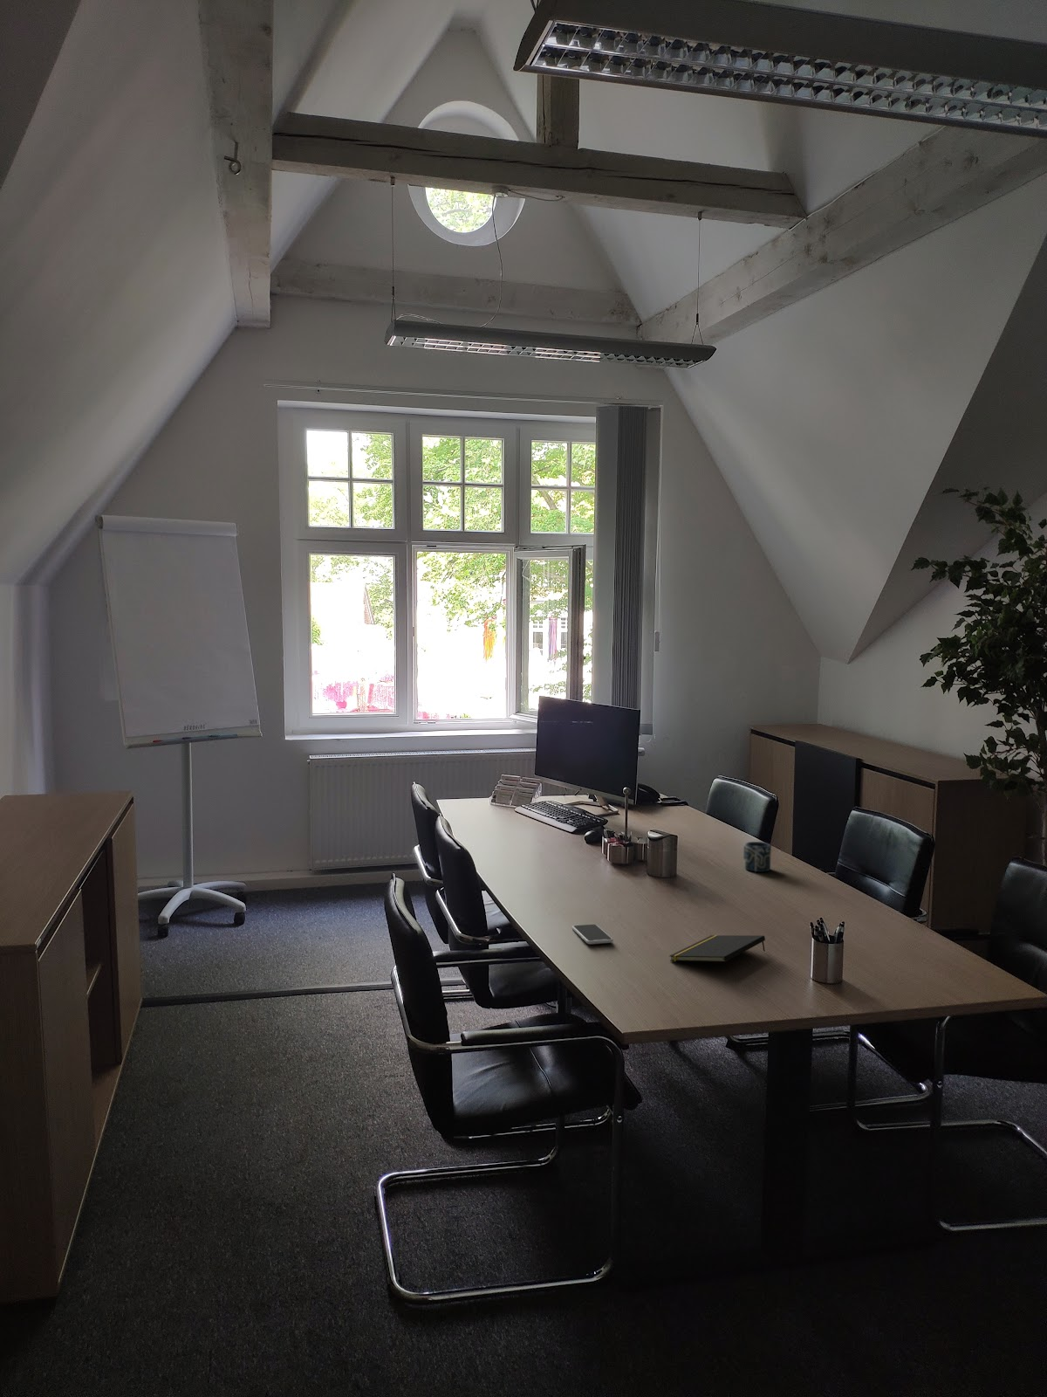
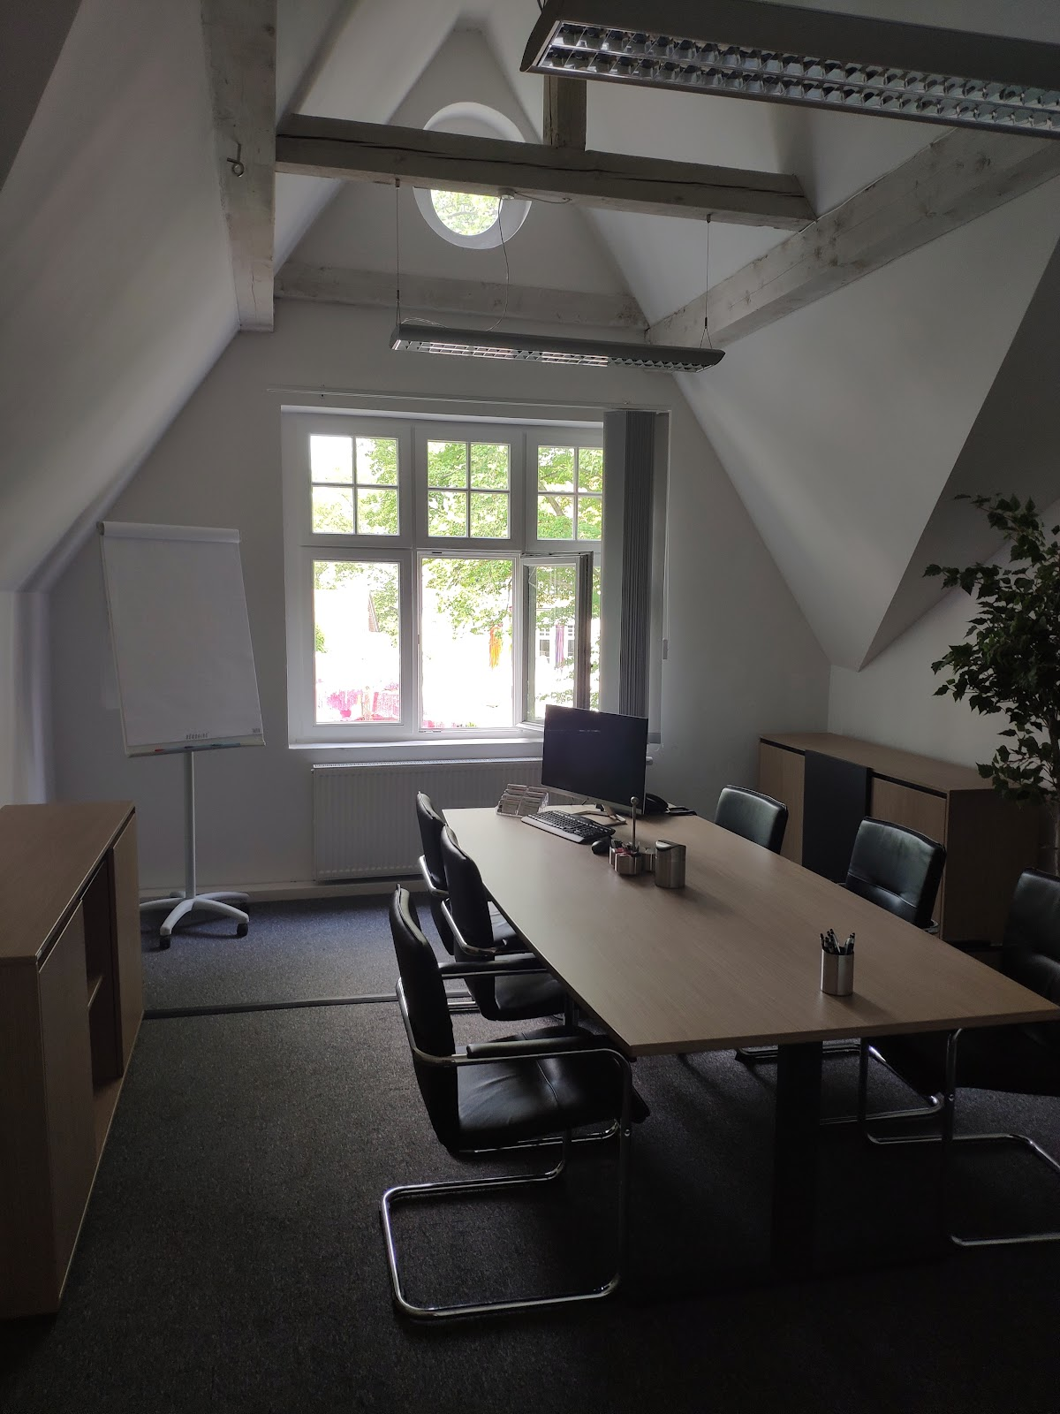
- notepad [669,934,767,964]
- cup [742,840,772,873]
- smartphone [571,923,615,945]
